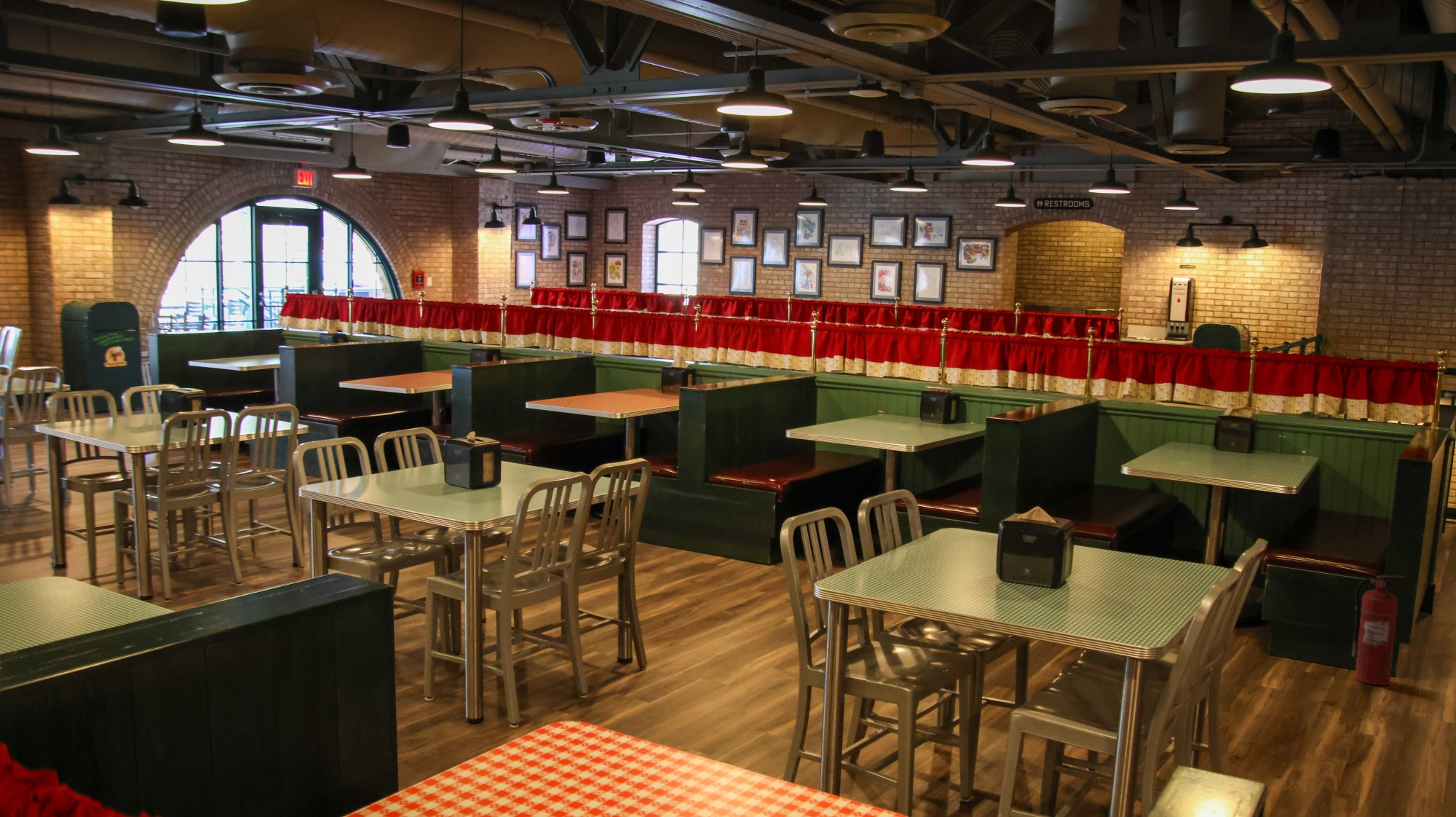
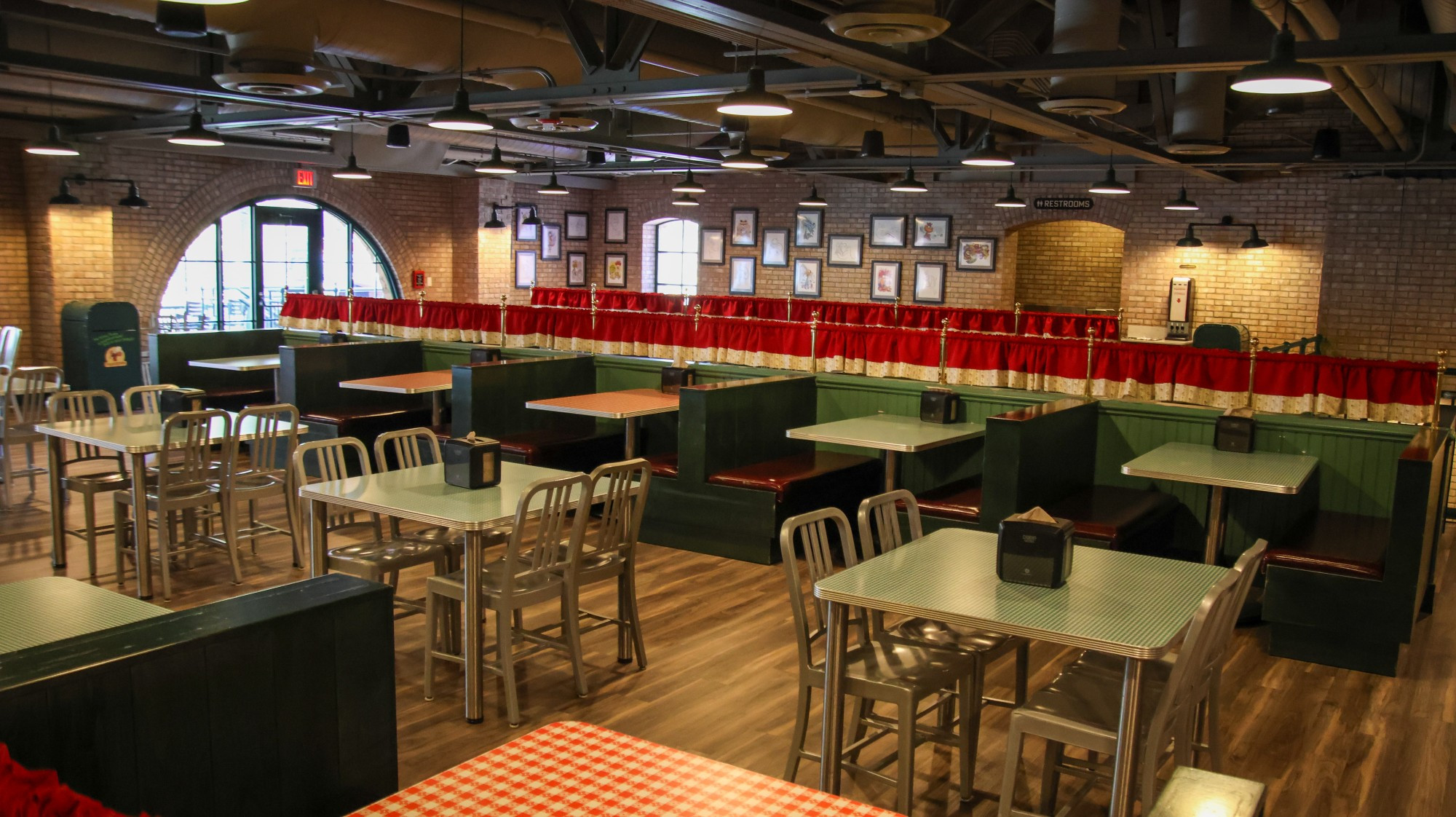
- fire extinguisher [1351,575,1406,686]
